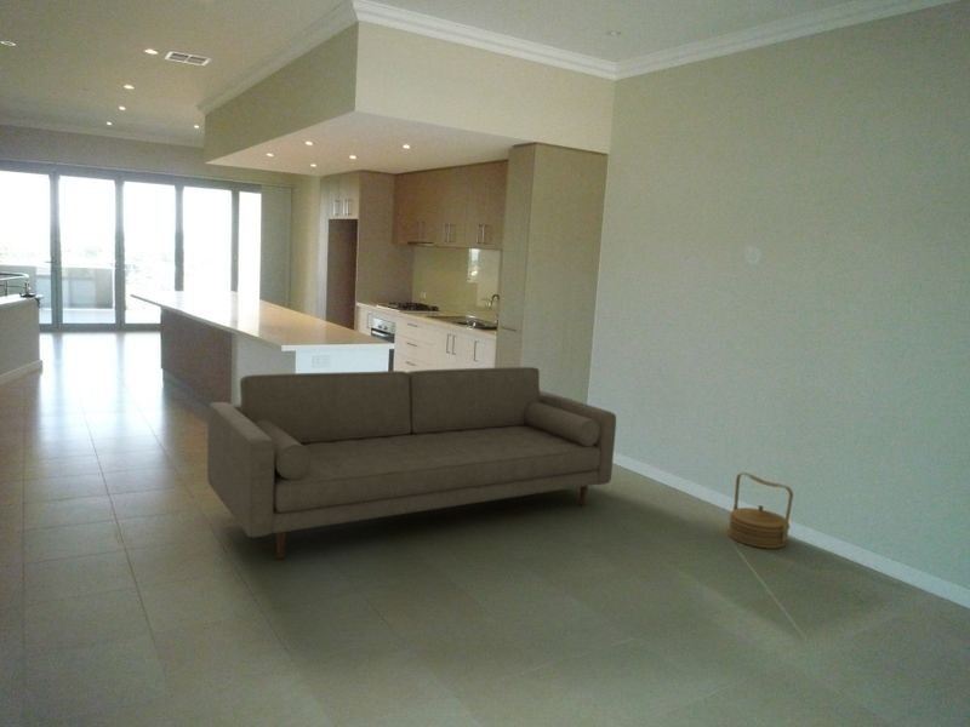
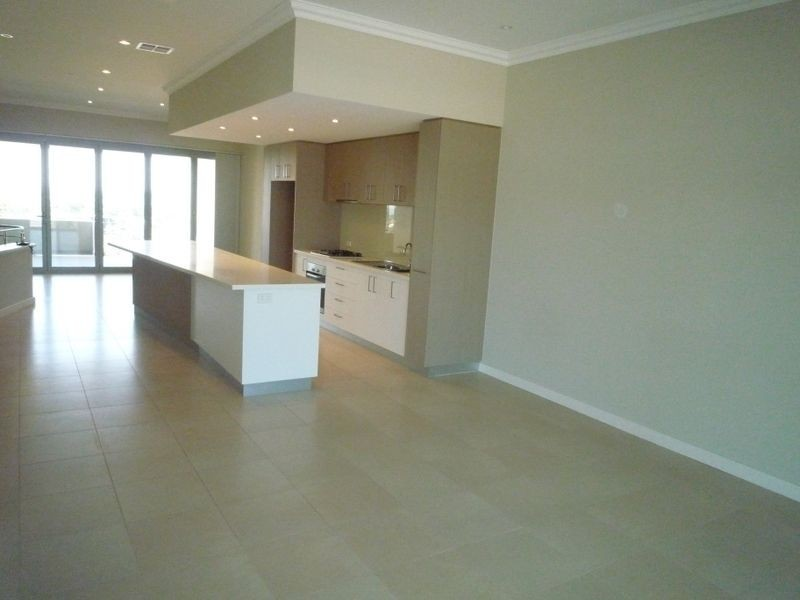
- sofa [206,366,617,560]
- basket [728,471,794,550]
